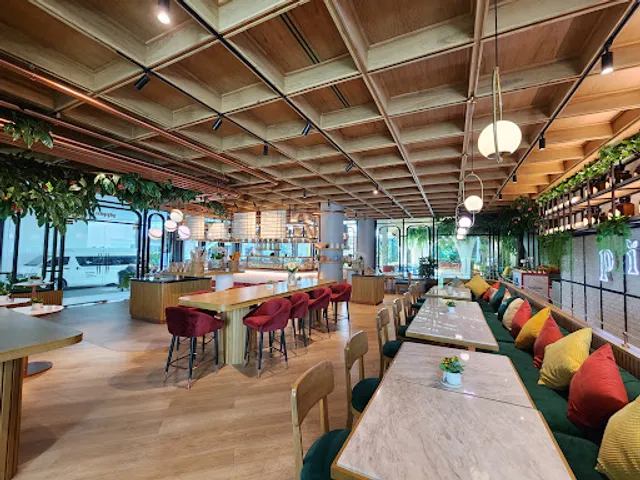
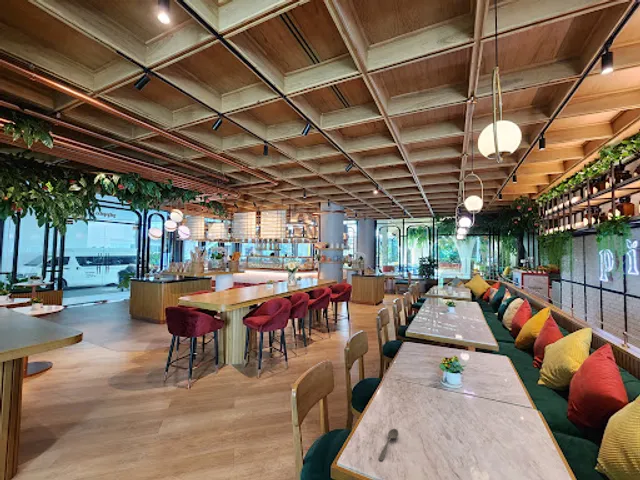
+ soupspoon [378,428,399,462]
